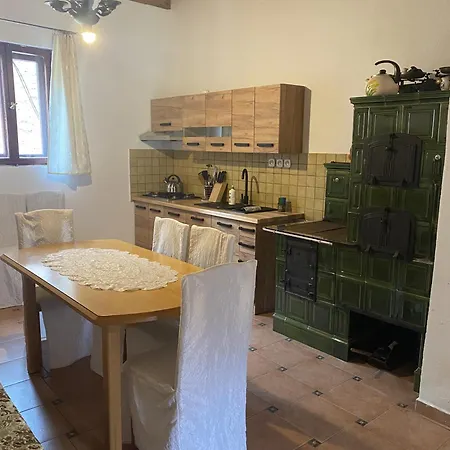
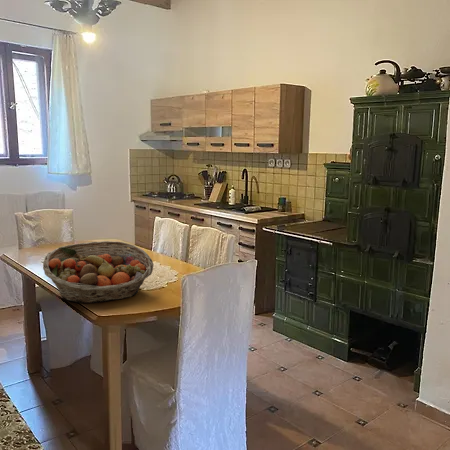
+ fruit basket [42,240,155,304]
